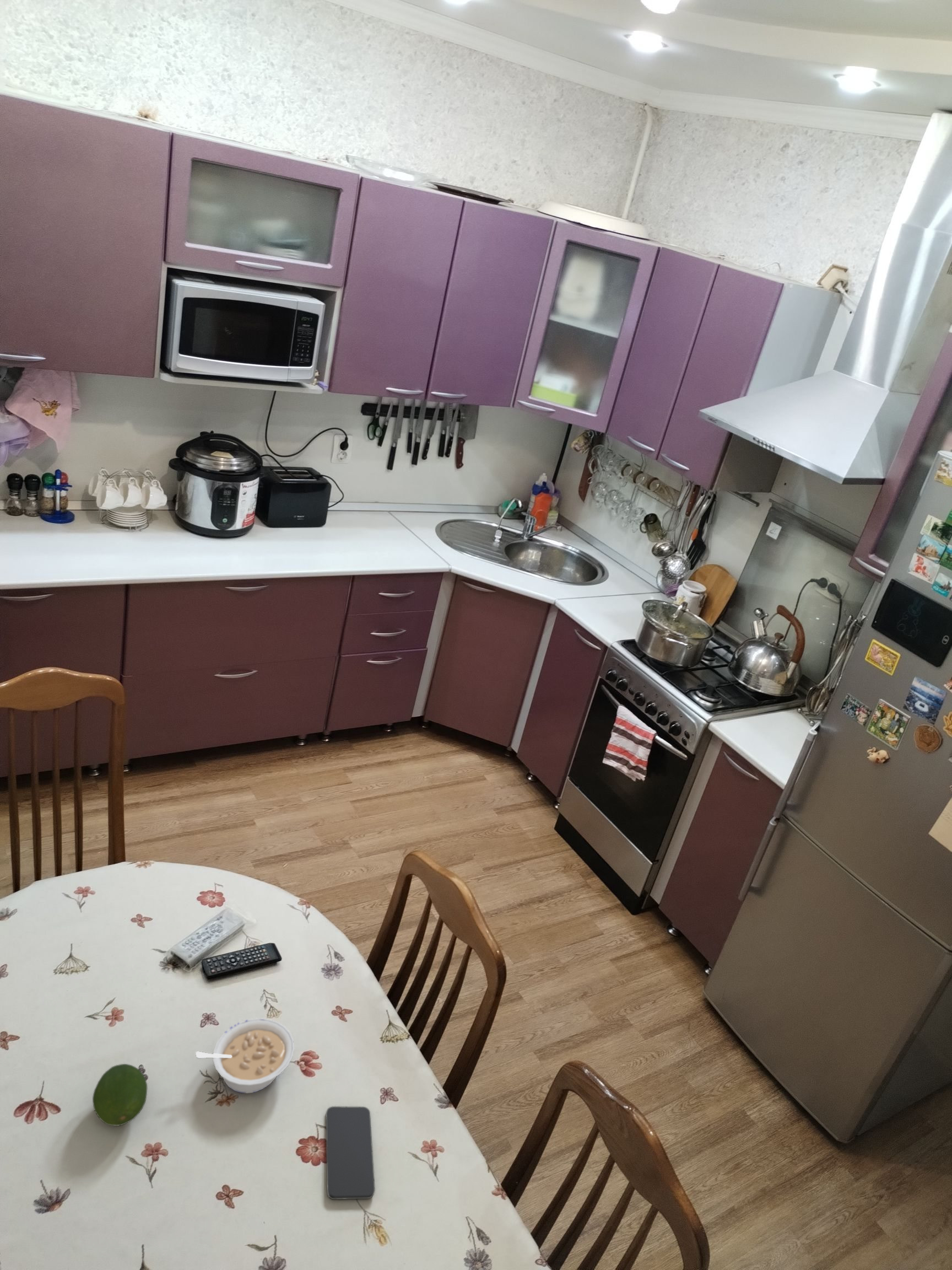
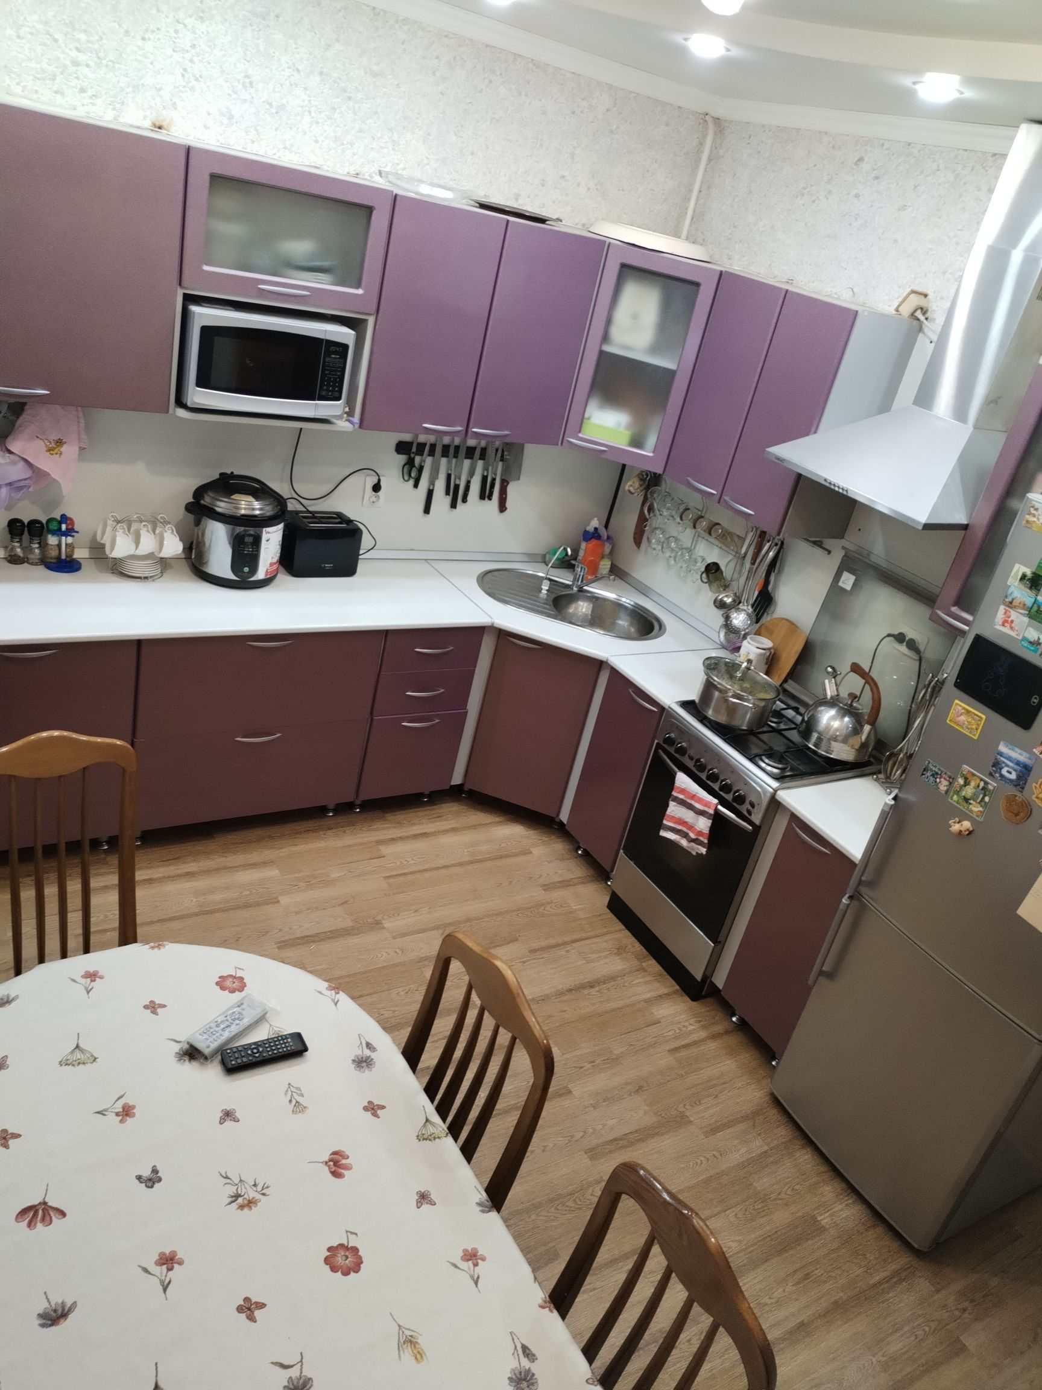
- fruit [92,1063,148,1127]
- legume [195,1018,295,1094]
- smartphone [326,1106,375,1200]
